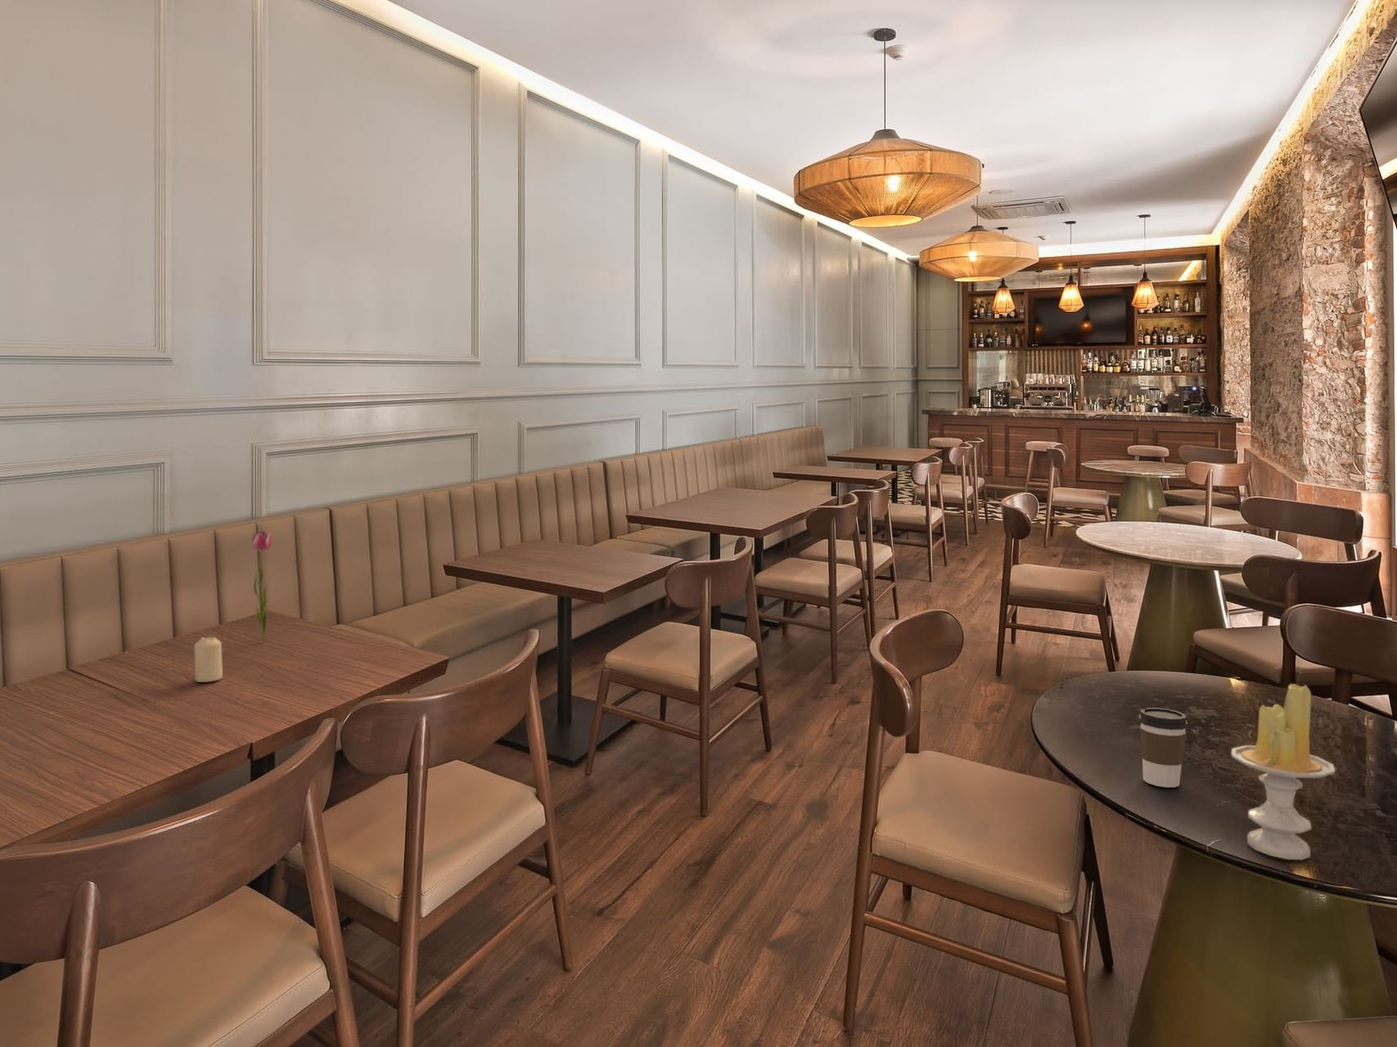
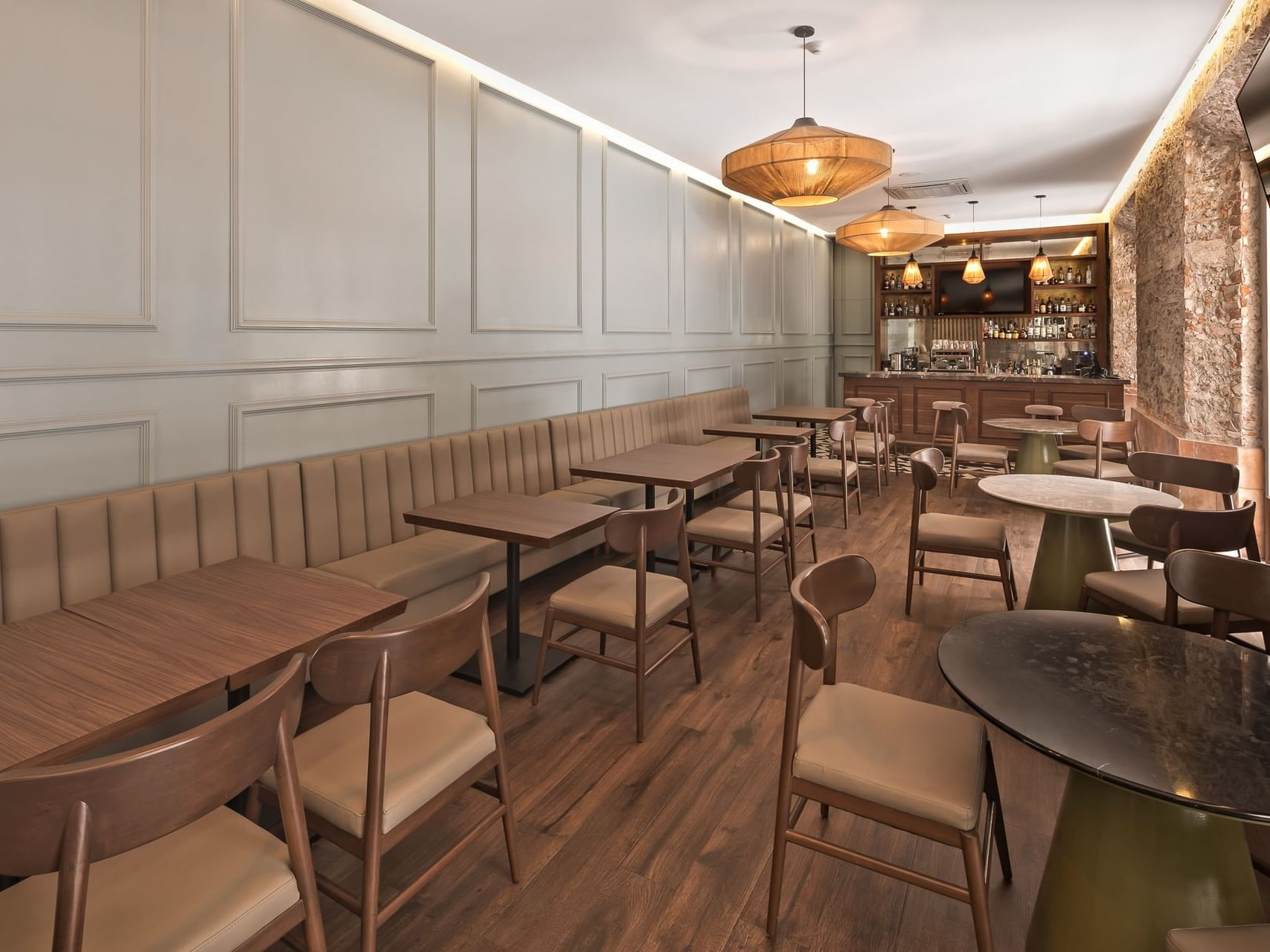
- candle [1231,683,1335,860]
- candle [194,637,223,683]
- flower [251,530,273,642]
- coffee cup [1137,707,1188,789]
